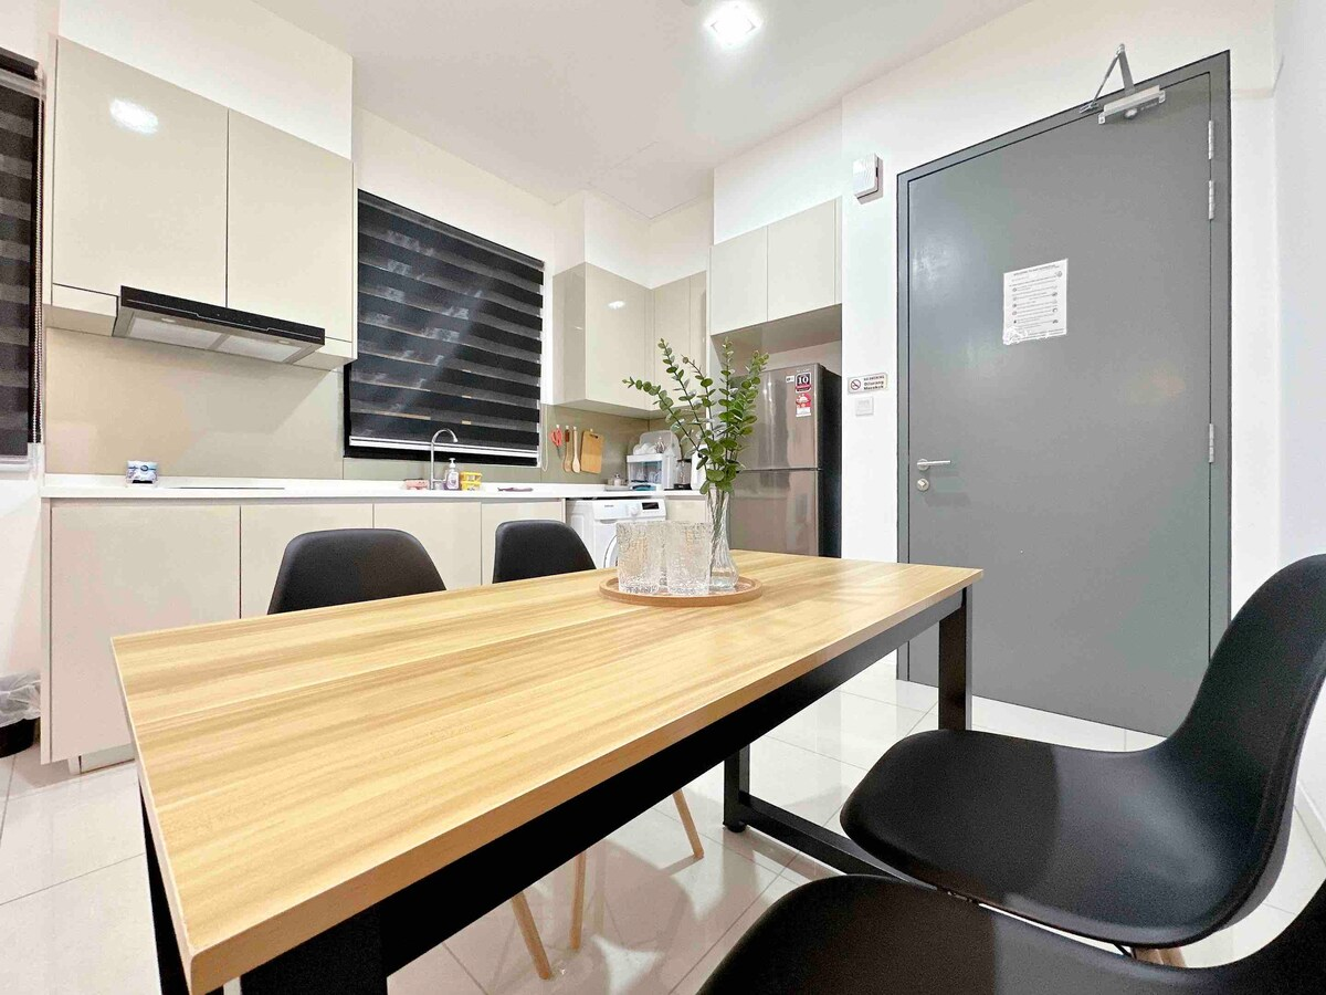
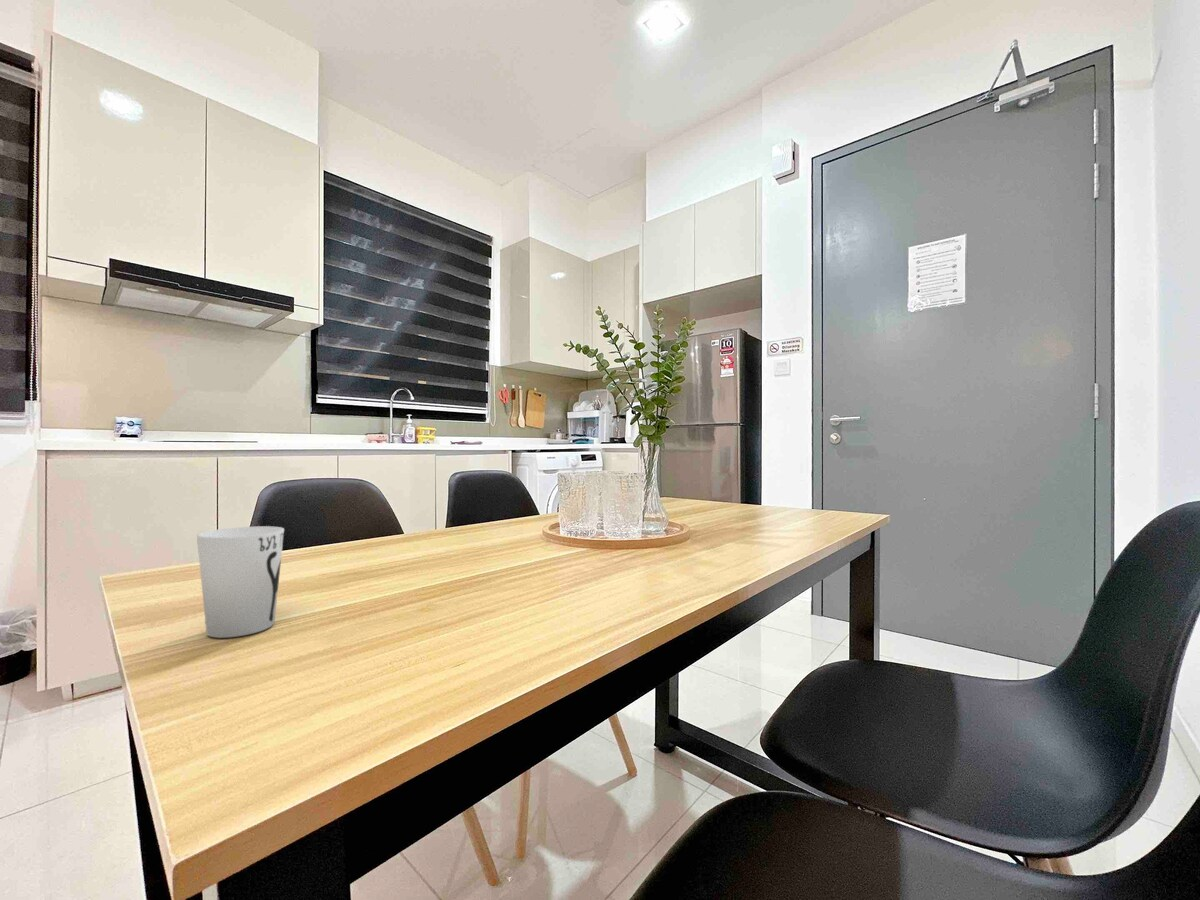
+ cup [196,525,285,639]
